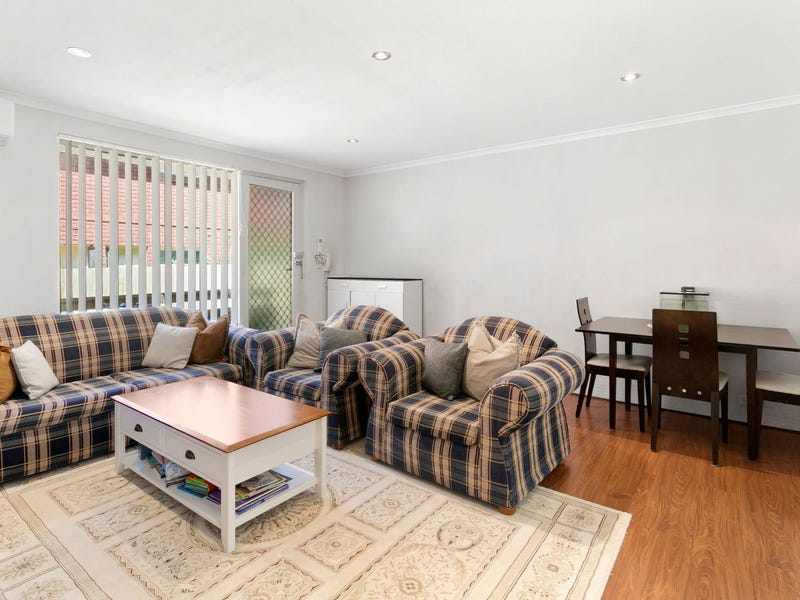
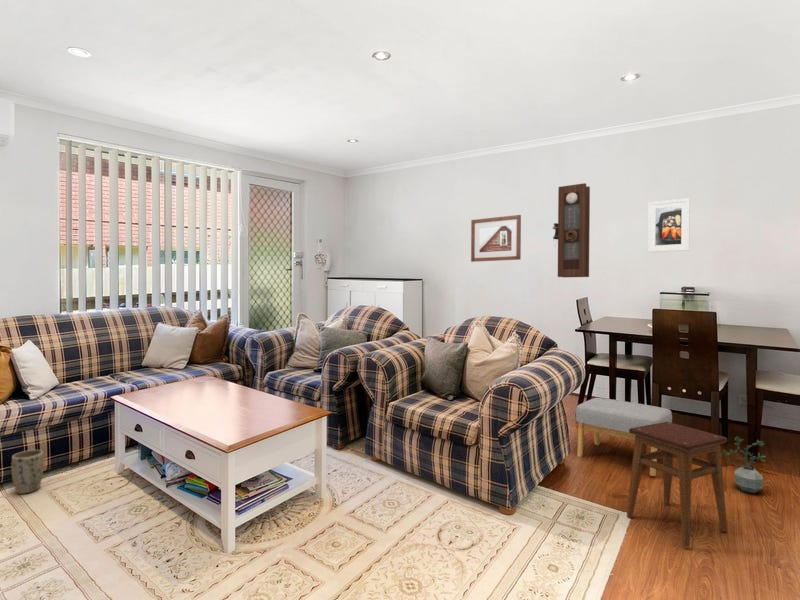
+ pendulum clock [552,182,591,278]
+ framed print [647,197,691,253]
+ footstool [575,397,673,477]
+ stool [626,422,728,548]
+ picture frame [470,214,522,263]
+ potted plant [722,435,767,494]
+ plant pot [10,449,45,495]
